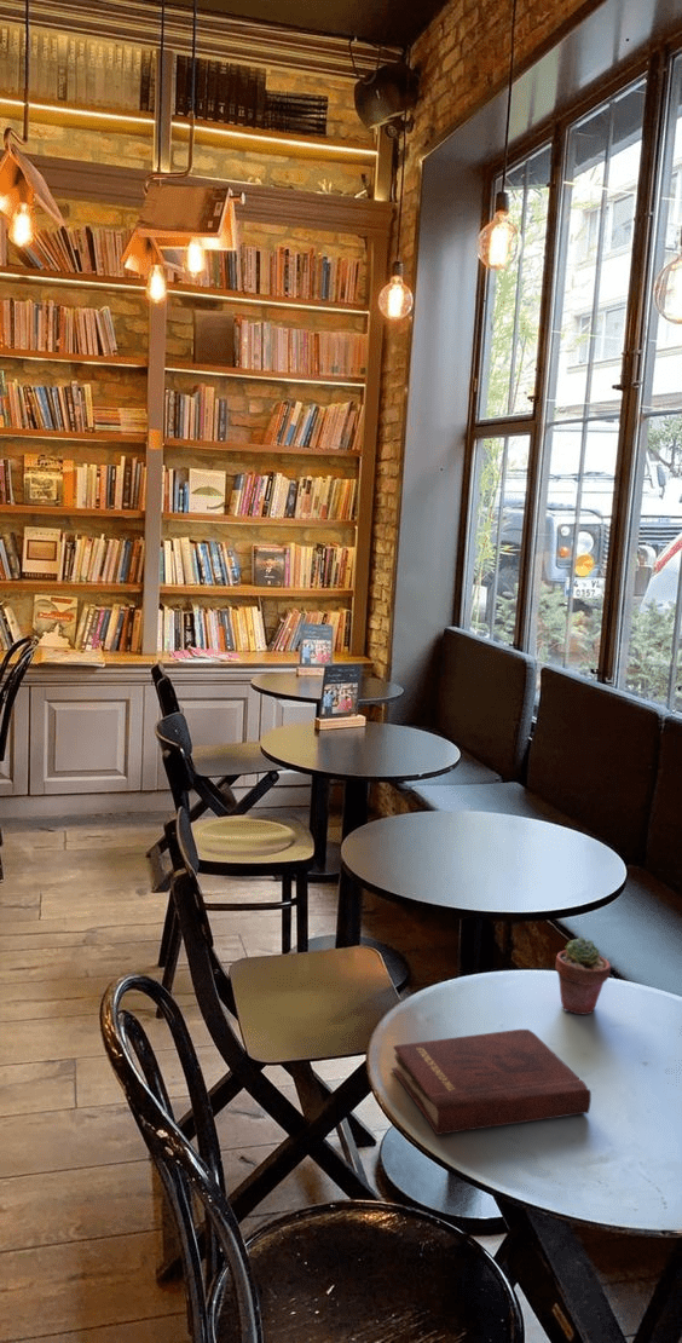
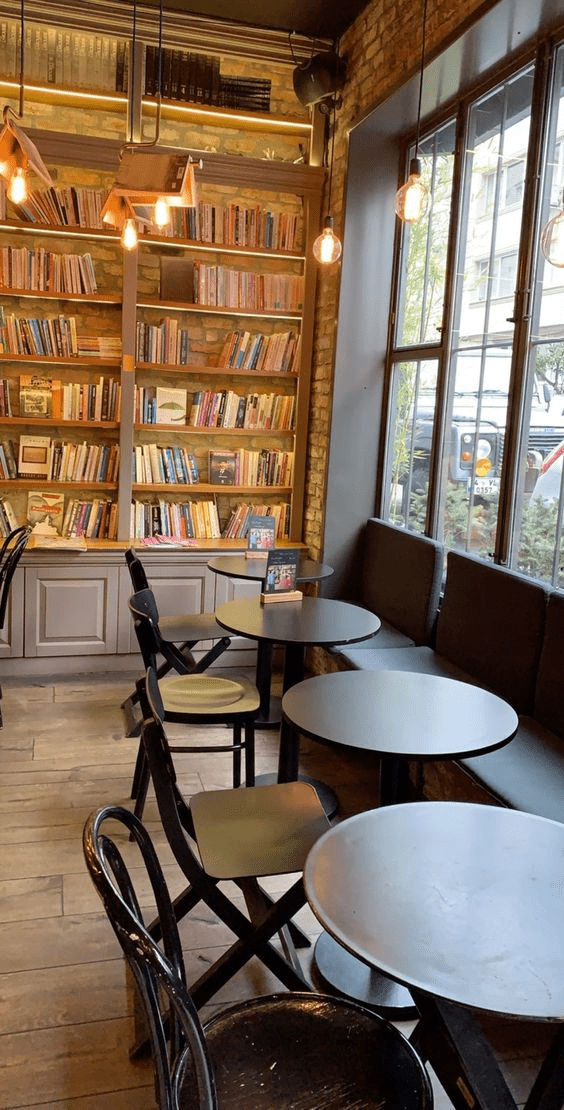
- potted succulent [554,936,612,1015]
- hardback book [391,1028,593,1136]
